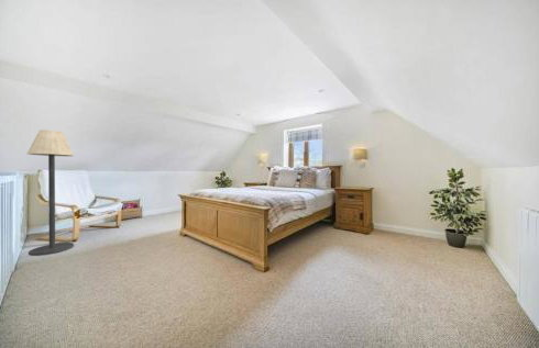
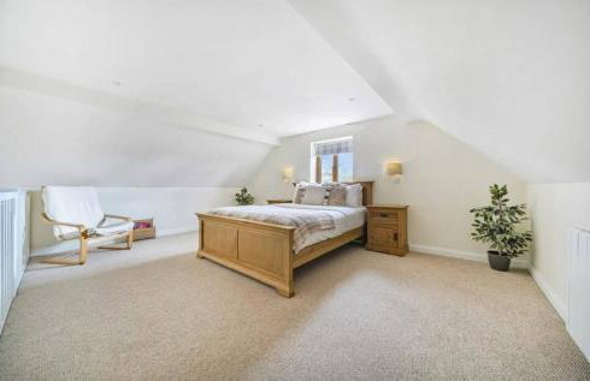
- floor lamp [26,128,75,257]
